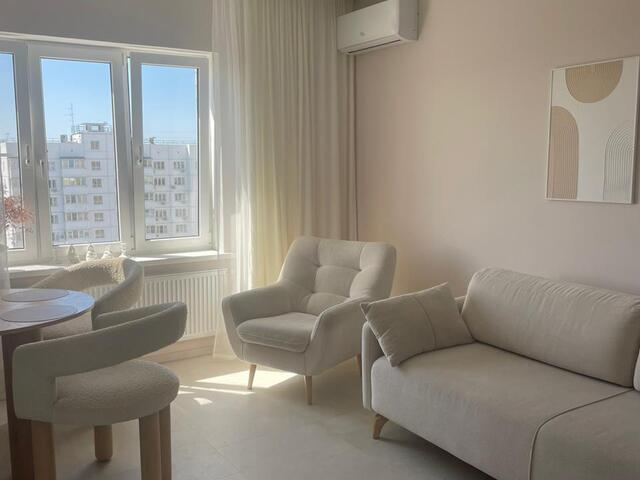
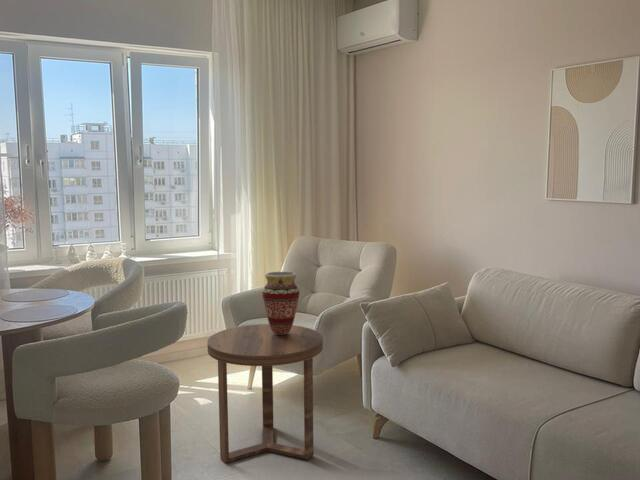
+ side table [206,323,324,464]
+ vase [261,271,300,335]
